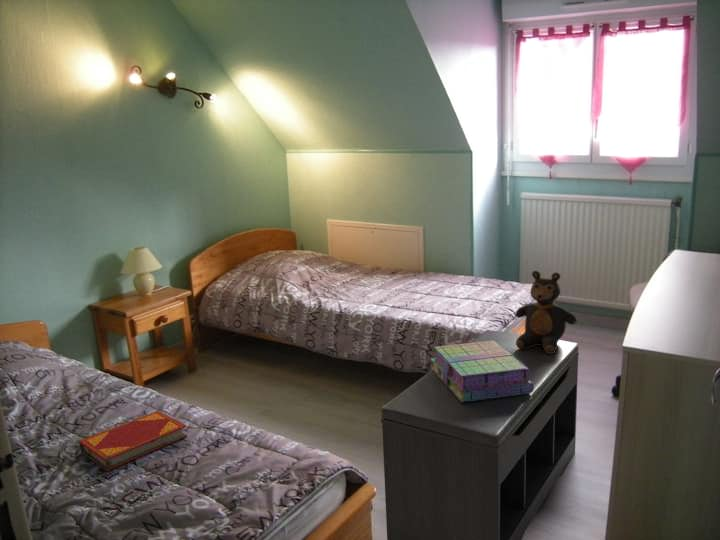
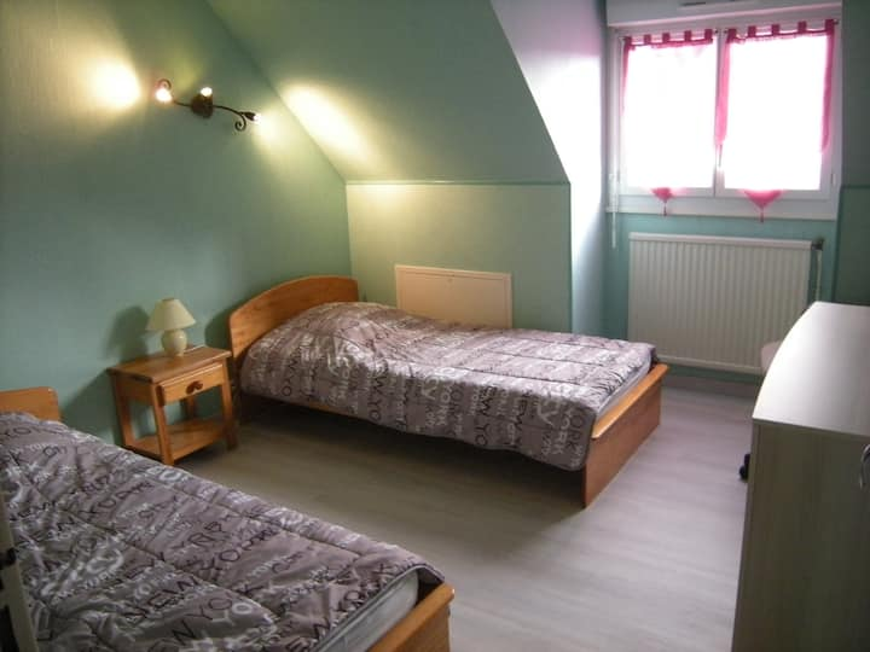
- bench [380,329,580,540]
- teddy bear [515,270,578,354]
- stack of books [430,341,534,402]
- hardback book [78,410,188,472]
